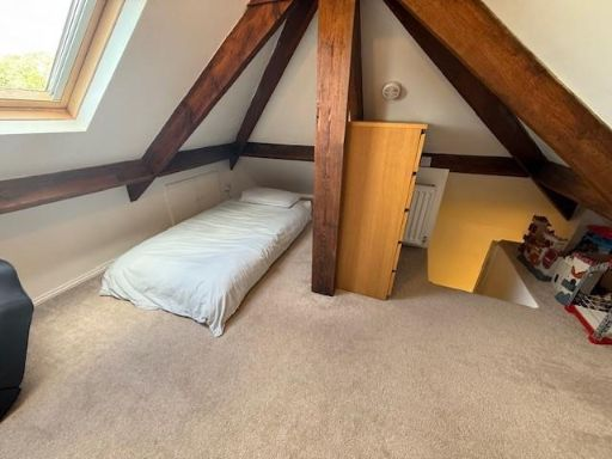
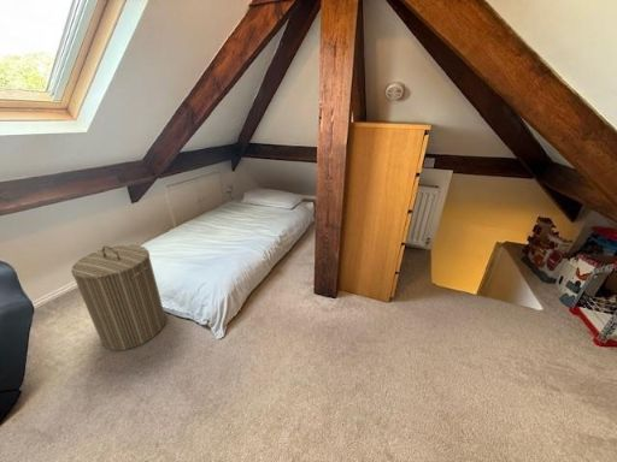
+ laundry hamper [70,244,166,351]
